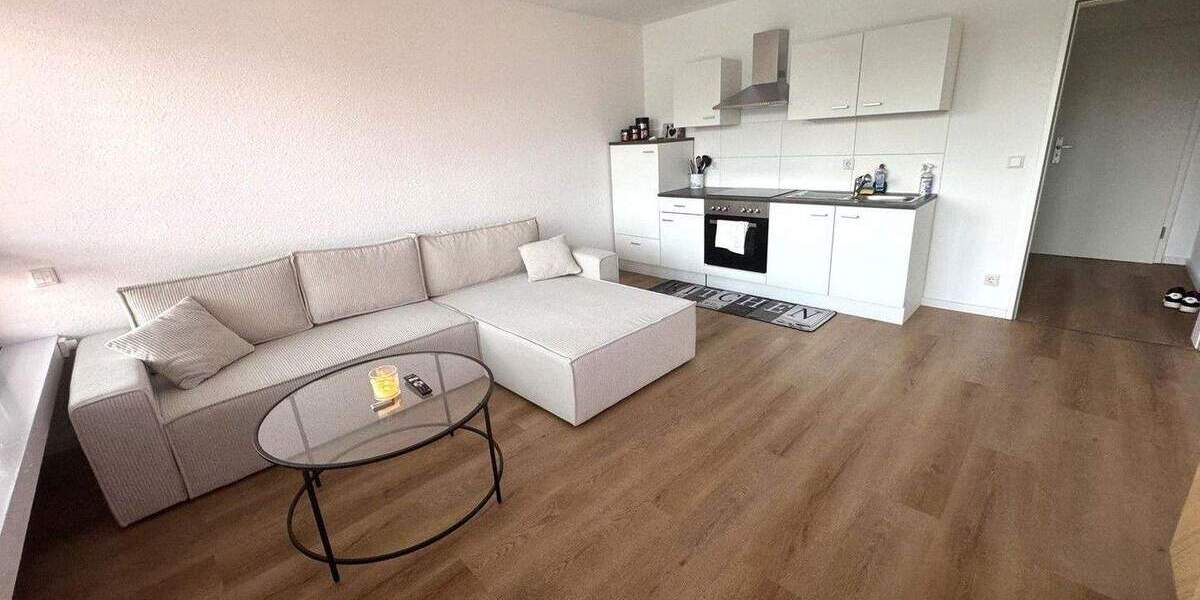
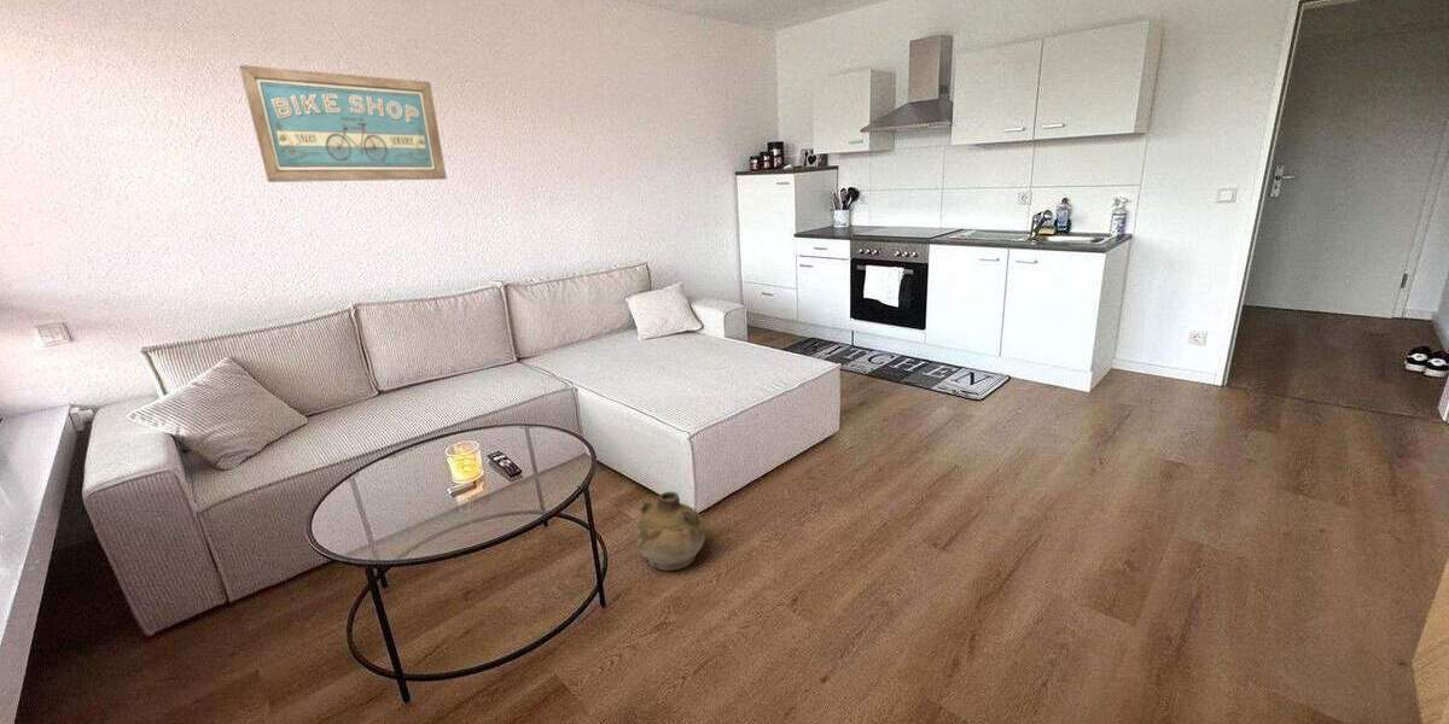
+ ceramic jug [634,491,706,572]
+ wall art [238,64,448,183]
